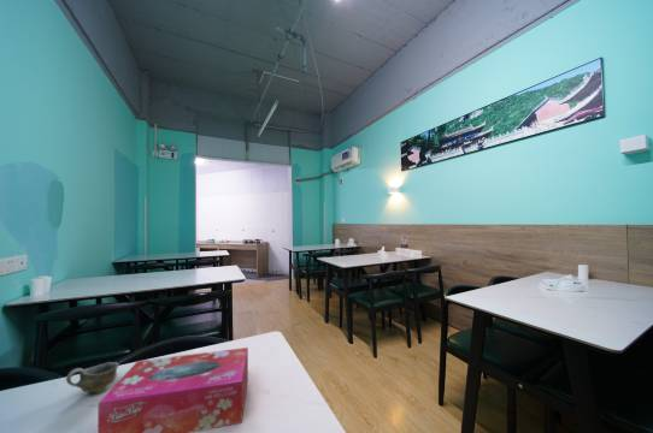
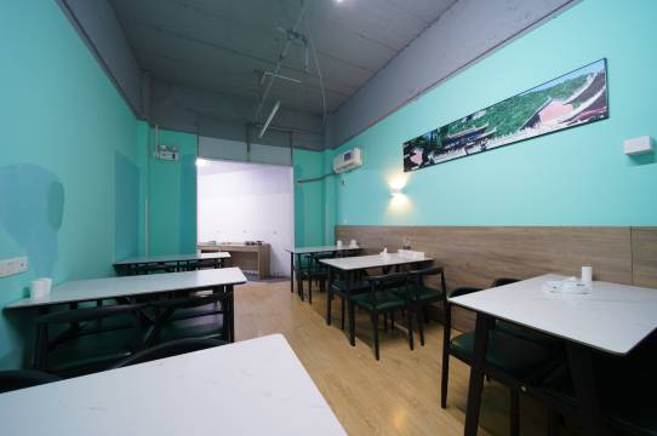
- cup [65,361,119,393]
- tissue box [96,346,249,433]
